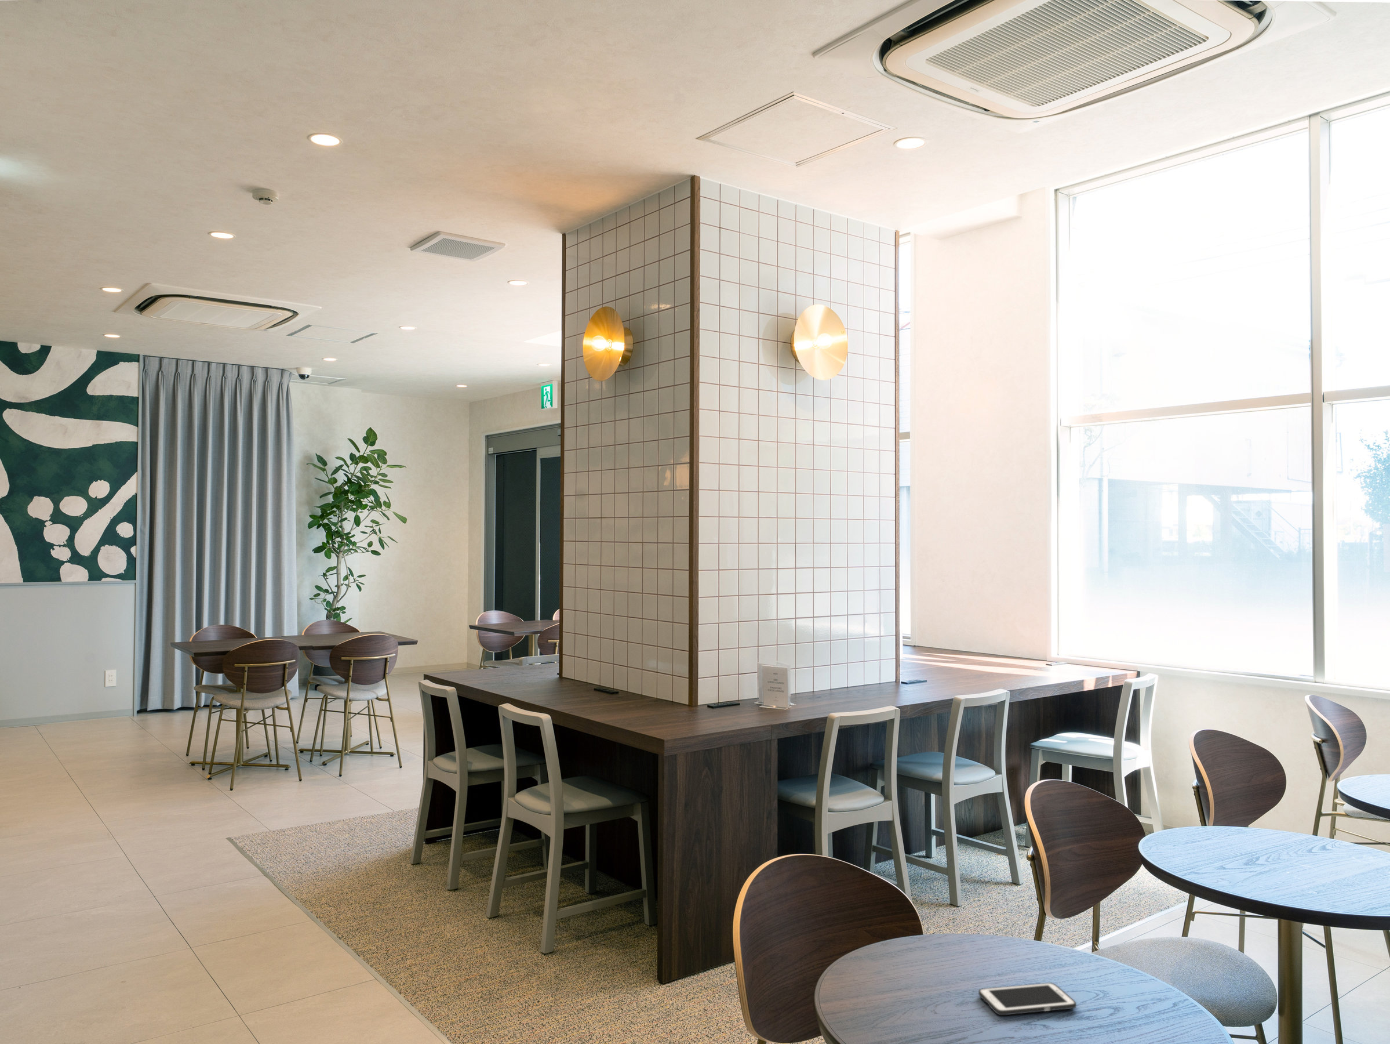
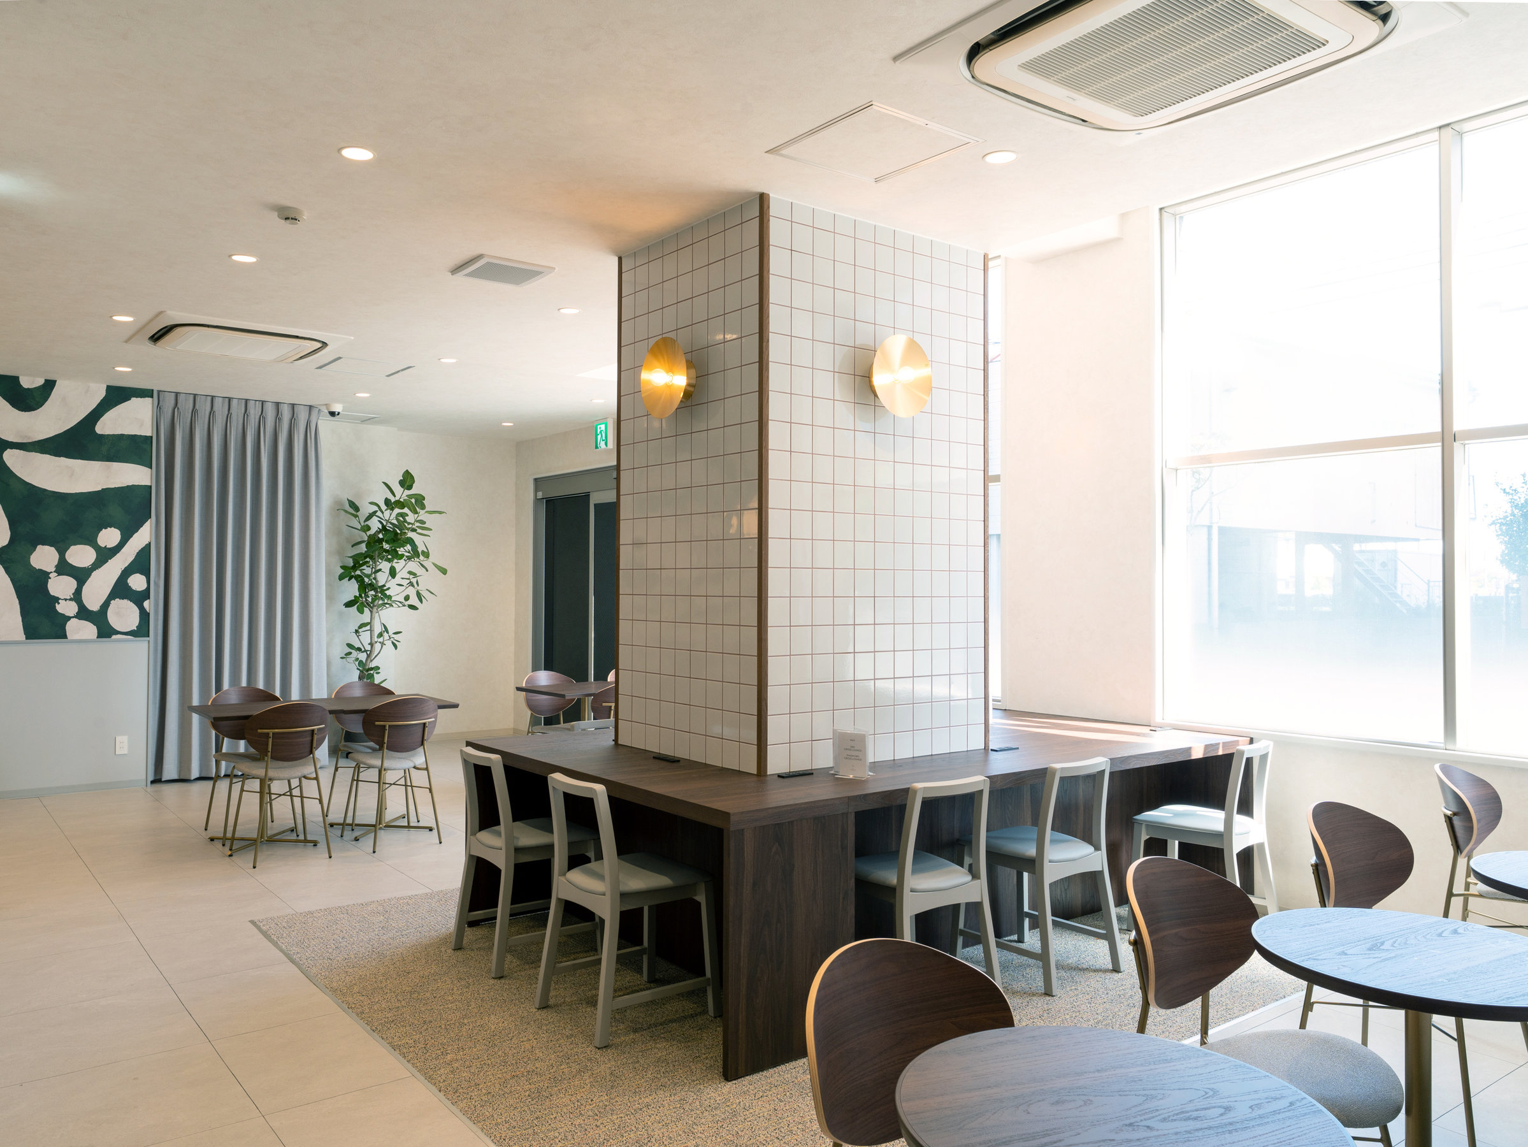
- cell phone [978,981,1076,1015]
